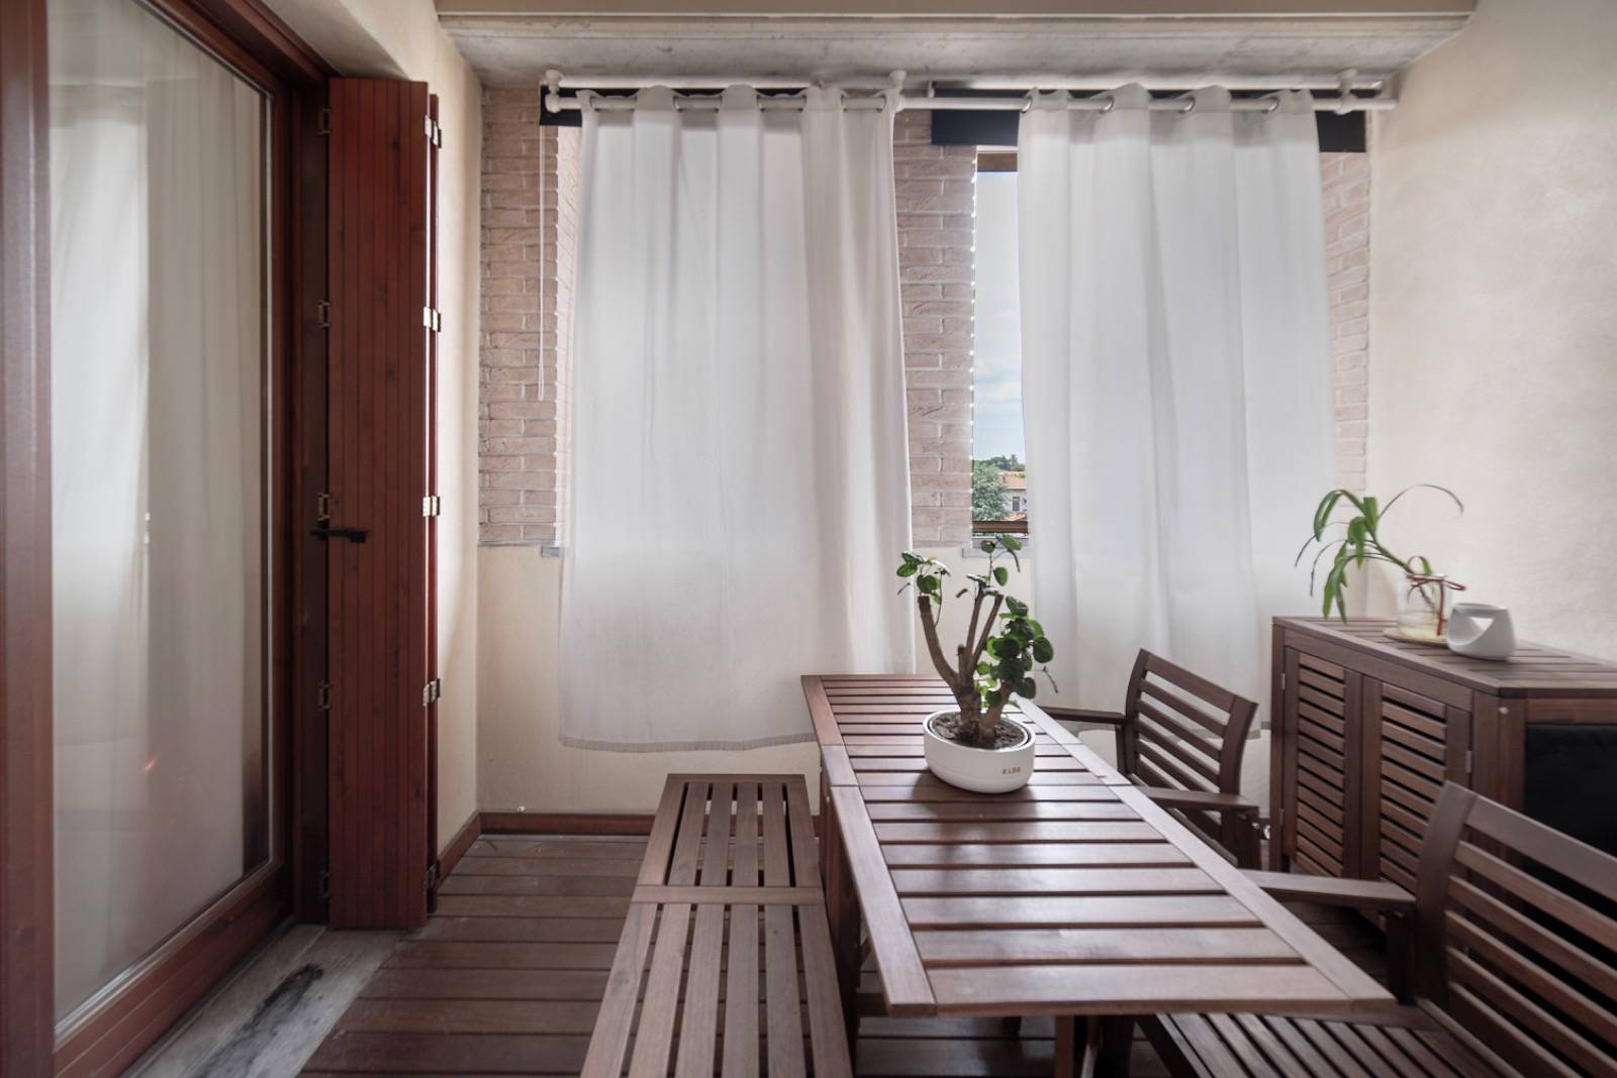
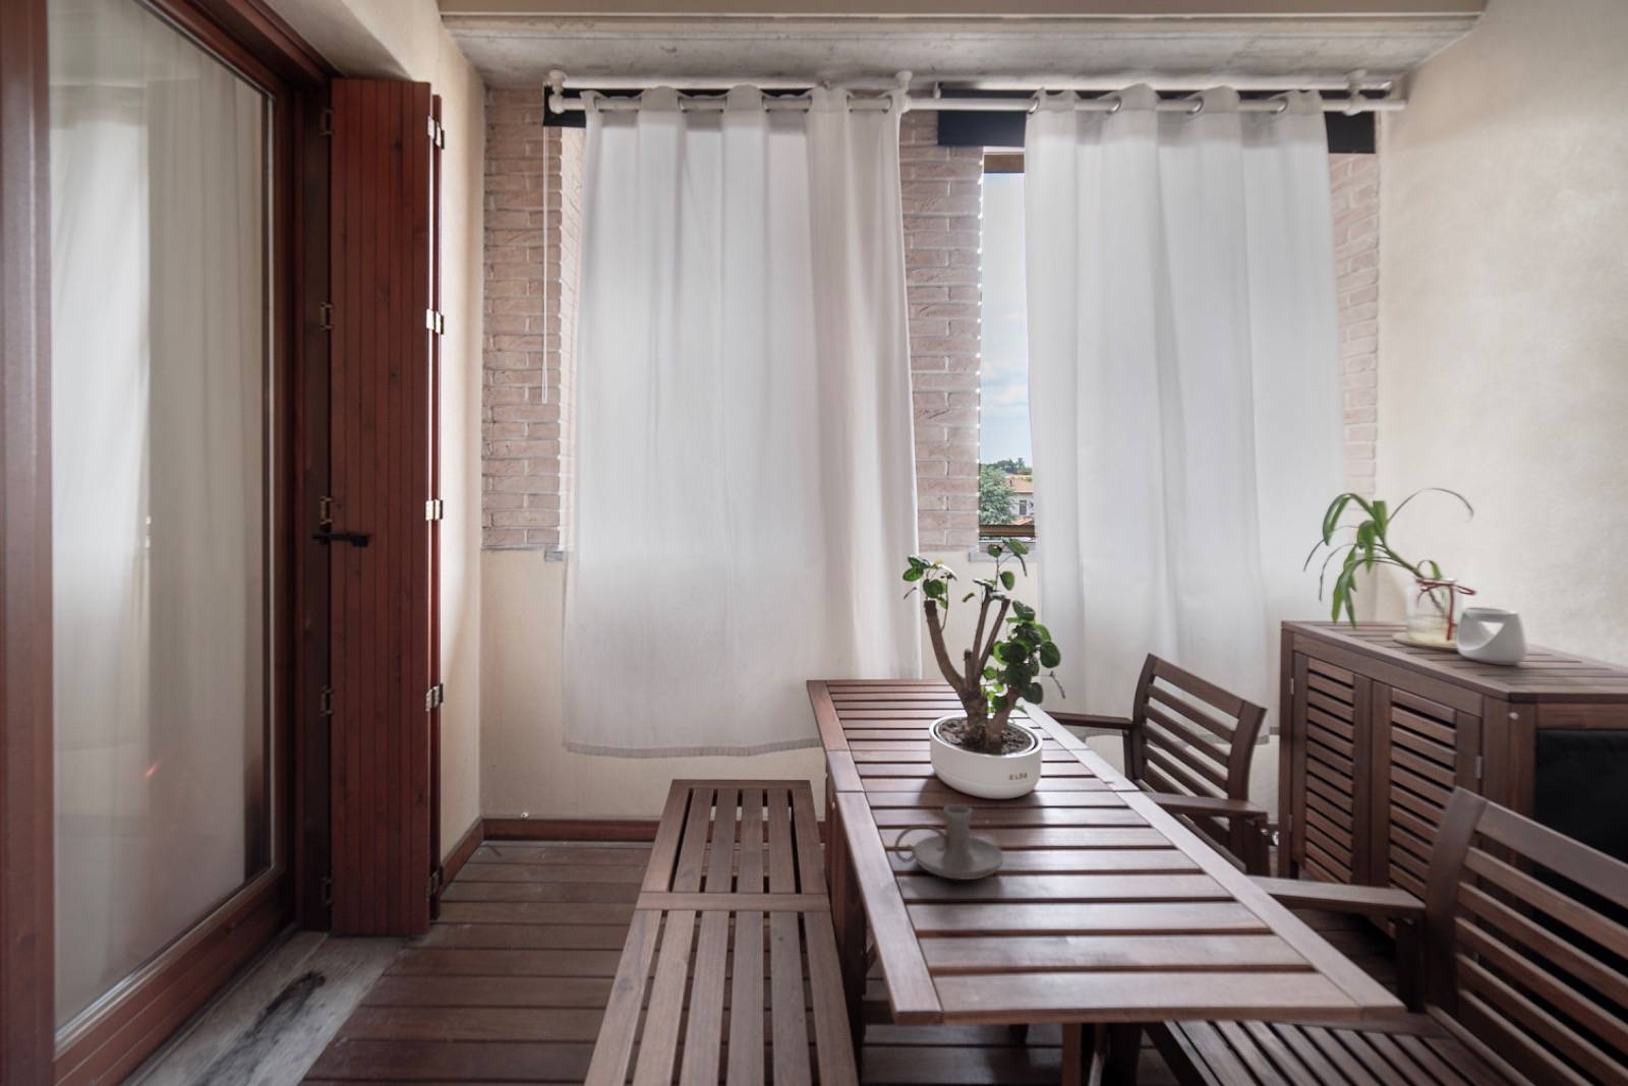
+ candle holder [893,804,1004,881]
